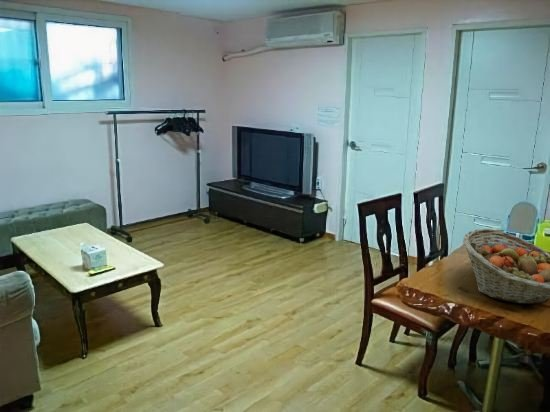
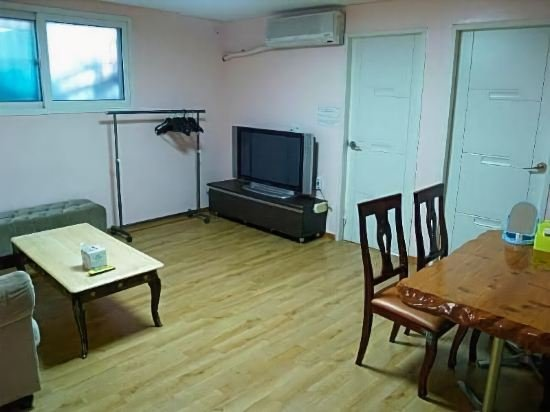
- fruit basket [462,228,550,305]
